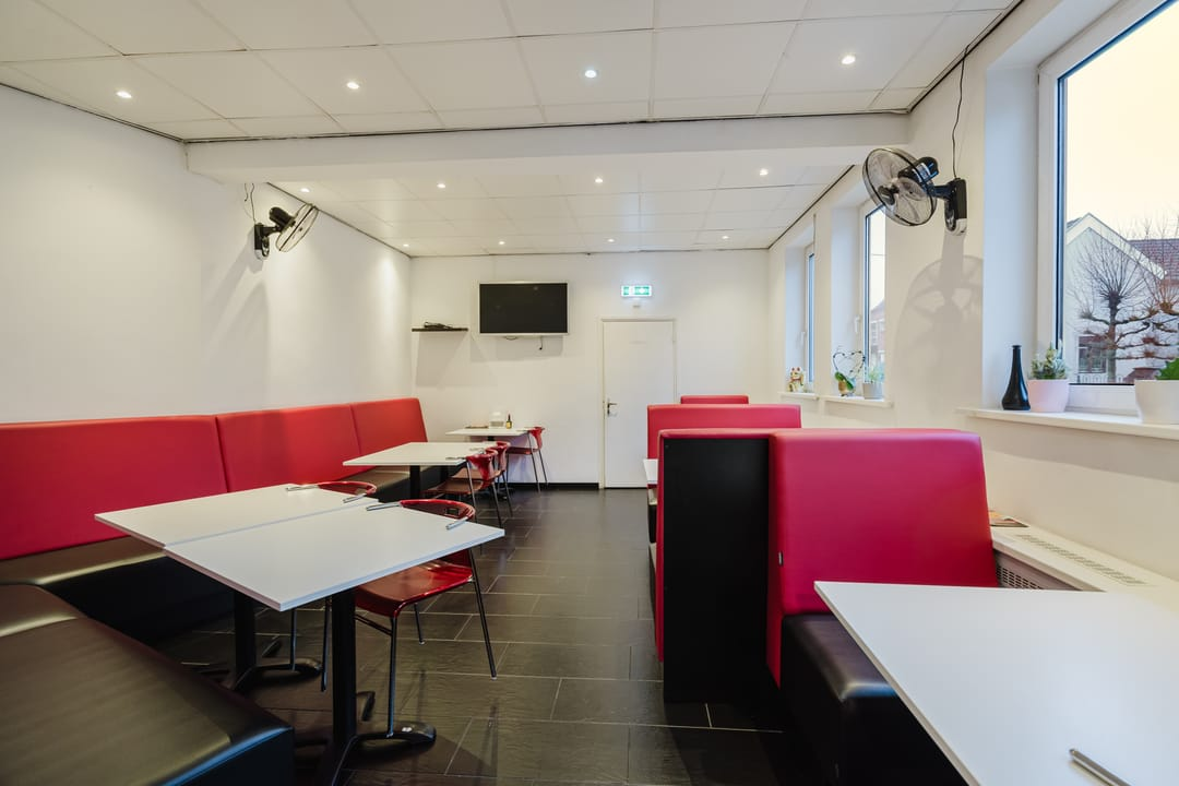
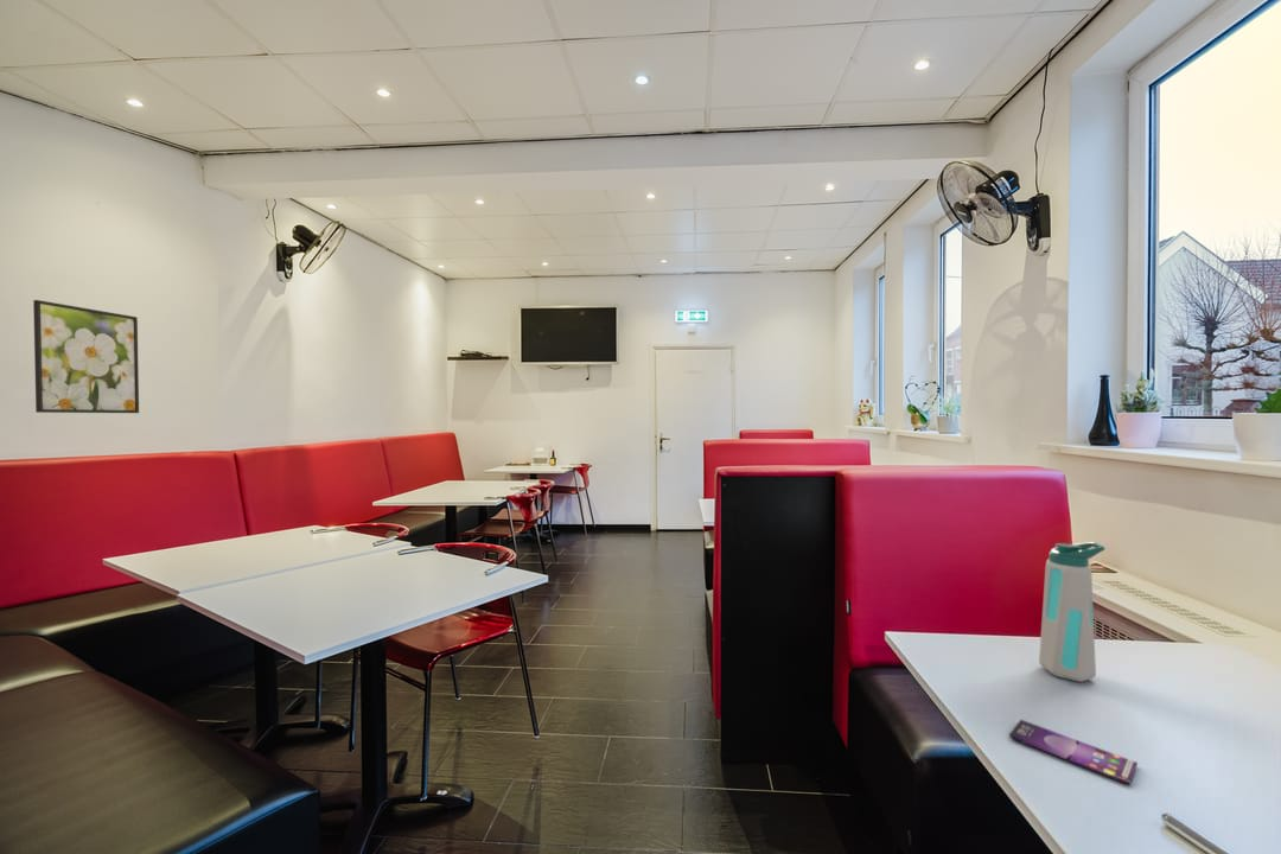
+ smartphone [1008,719,1139,785]
+ water bottle [1038,541,1107,683]
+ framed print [32,299,140,414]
